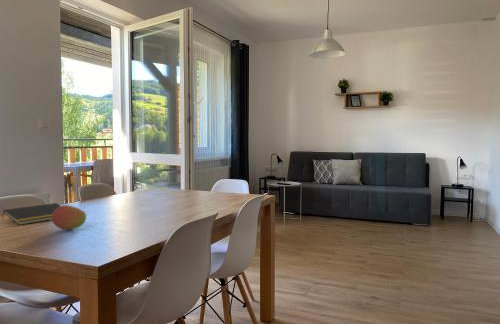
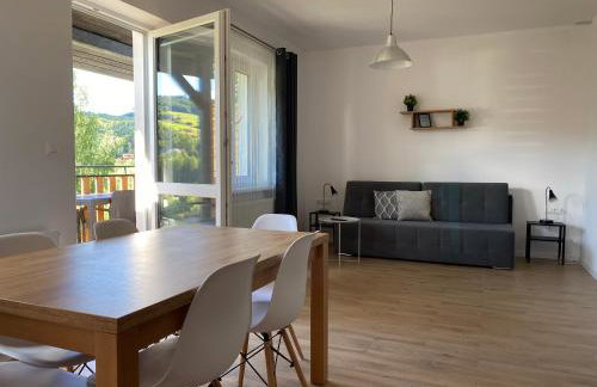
- fruit [49,204,87,231]
- notepad [1,202,61,226]
